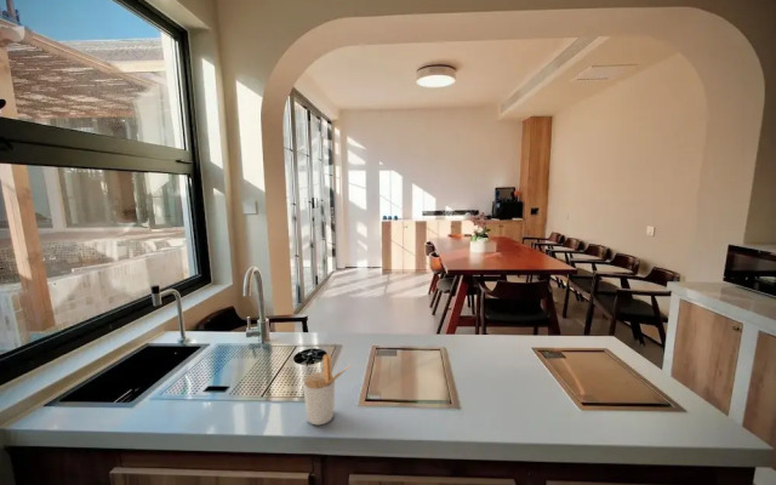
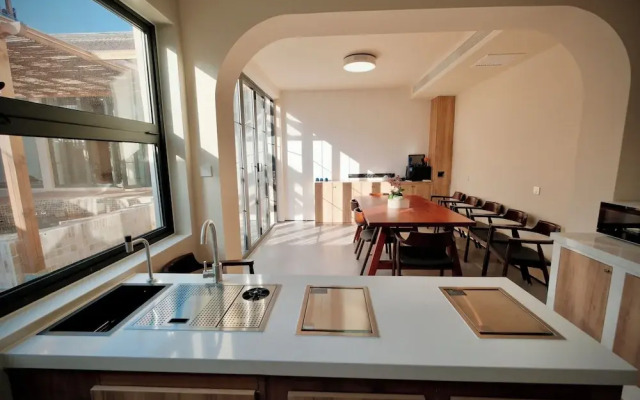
- utensil holder [302,353,352,426]
